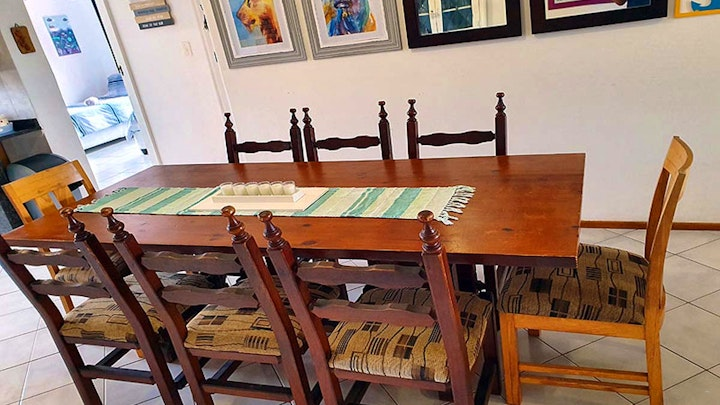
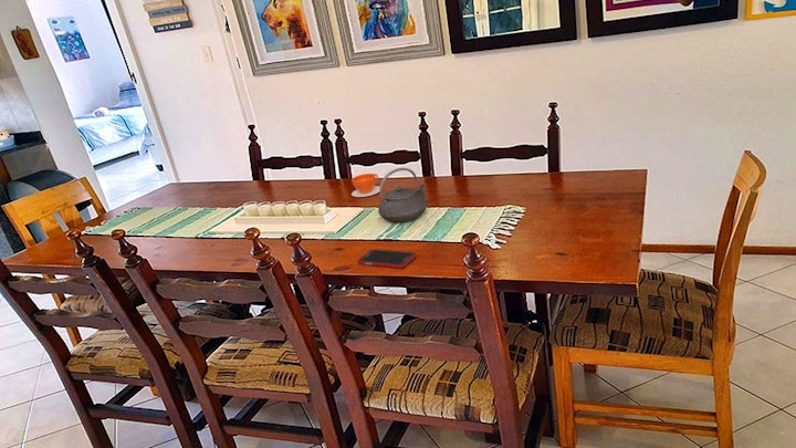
+ teapot [377,167,428,225]
+ cell phone [357,248,418,269]
+ teacup [350,173,380,198]
